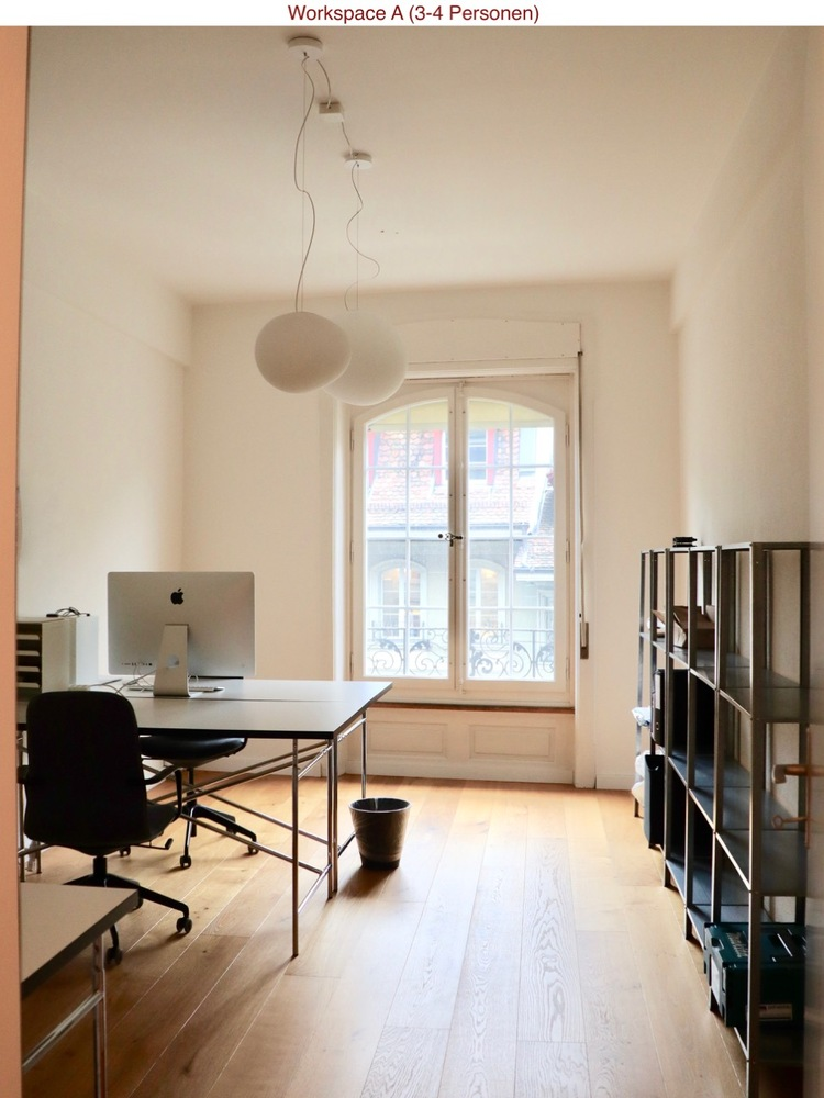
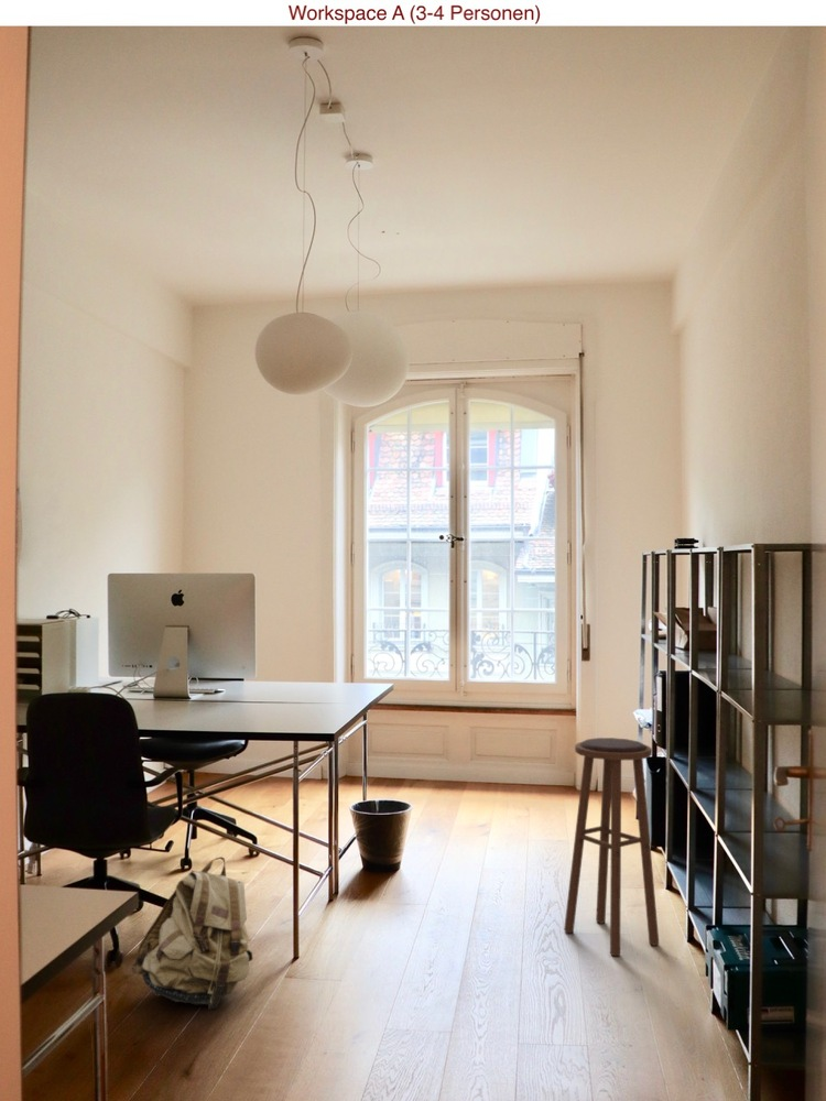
+ stool [563,737,660,957]
+ backpack [130,855,254,1011]
